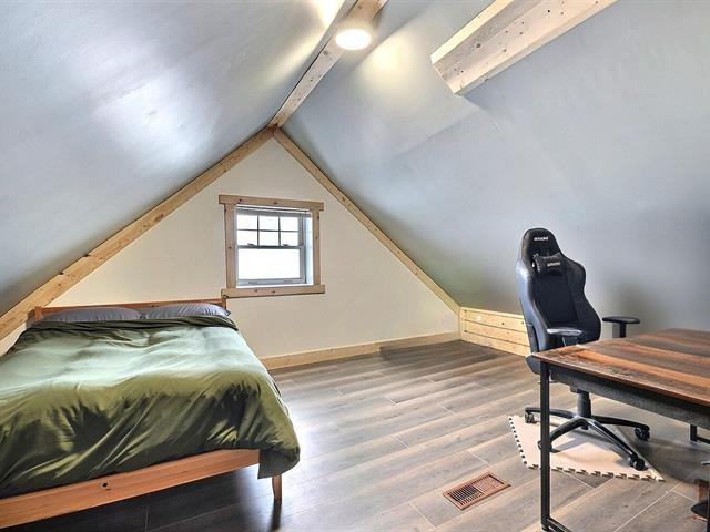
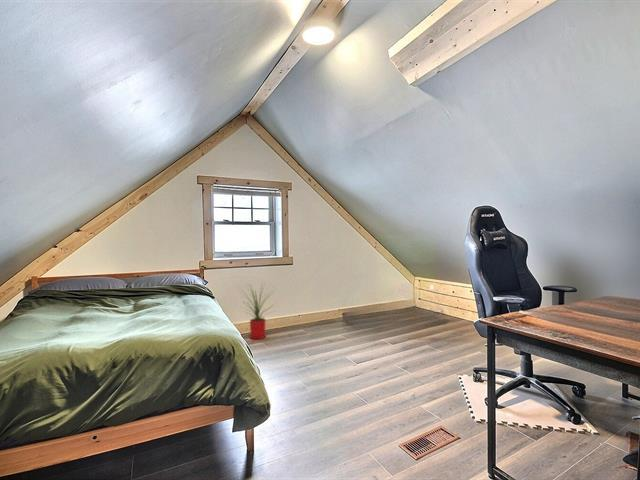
+ house plant [235,280,278,340]
